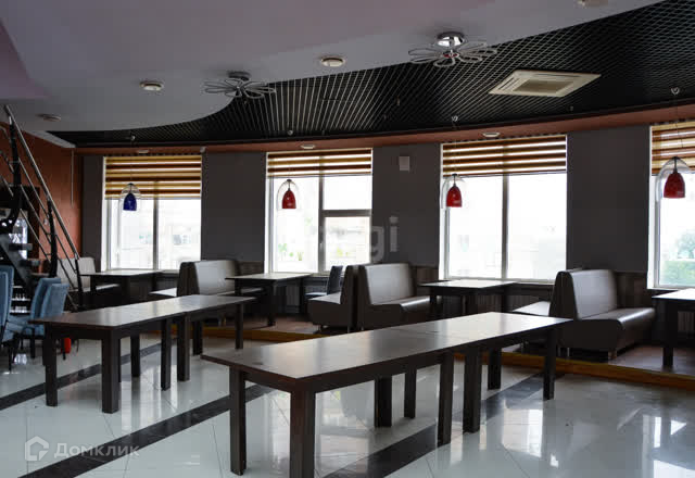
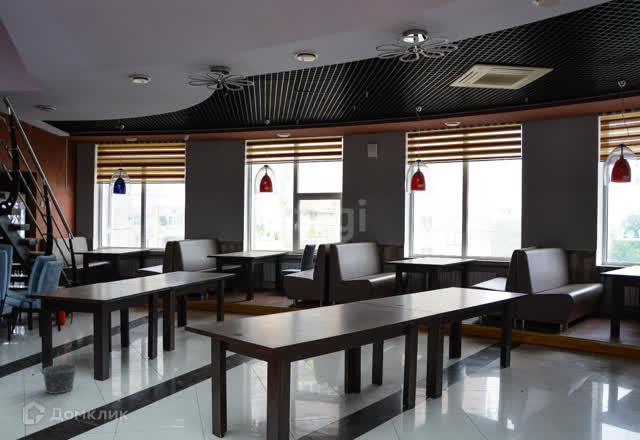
+ bucket [41,352,78,395]
